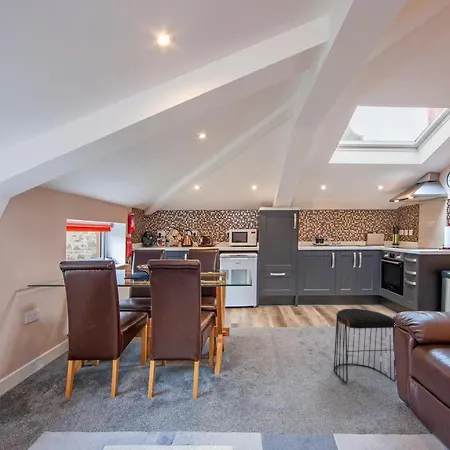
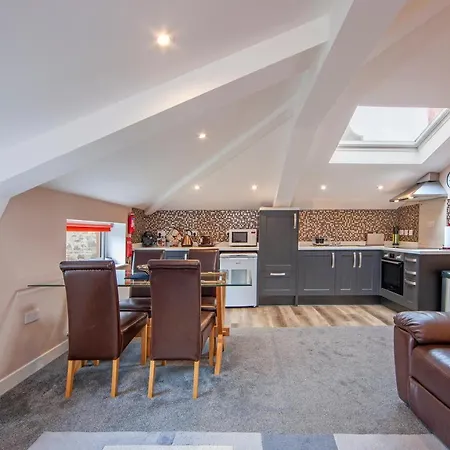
- stool [333,308,397,385]
